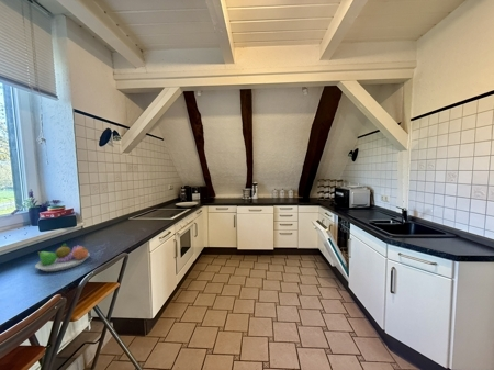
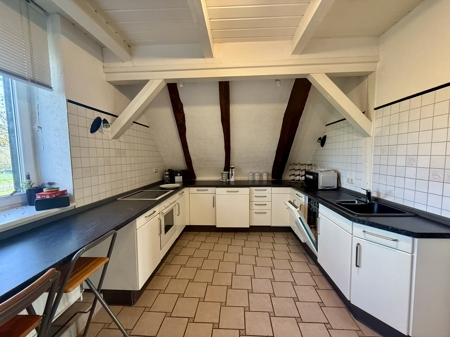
- fruit bowl [34,243,90,272]
